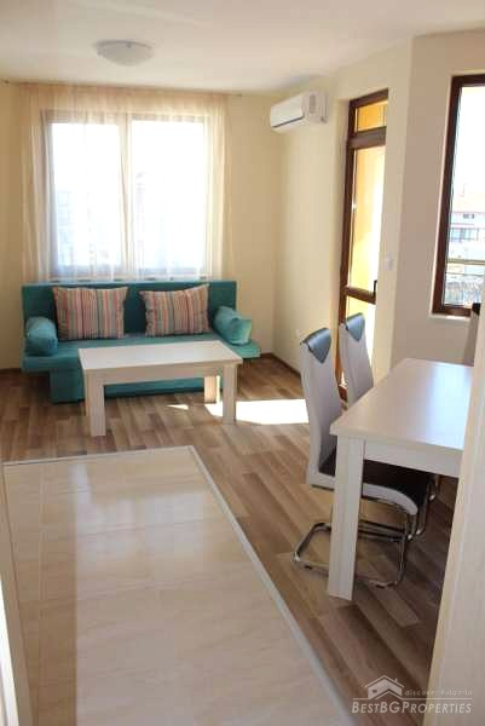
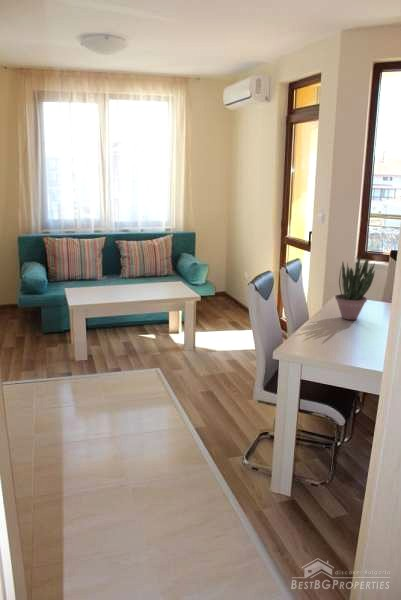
+ potted plant [334,255,376,321]
